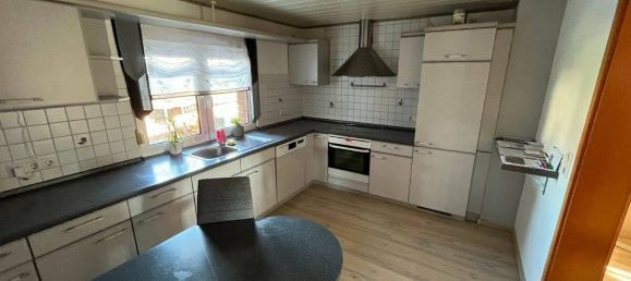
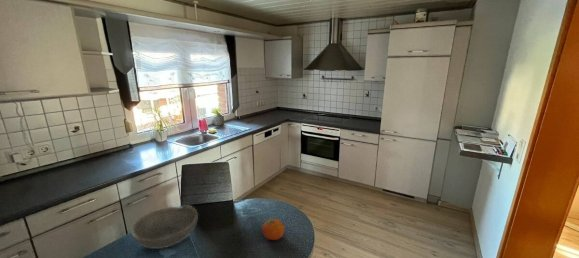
+ fruit [261,218,285,241]
+ bowl [130,204,199,250]
